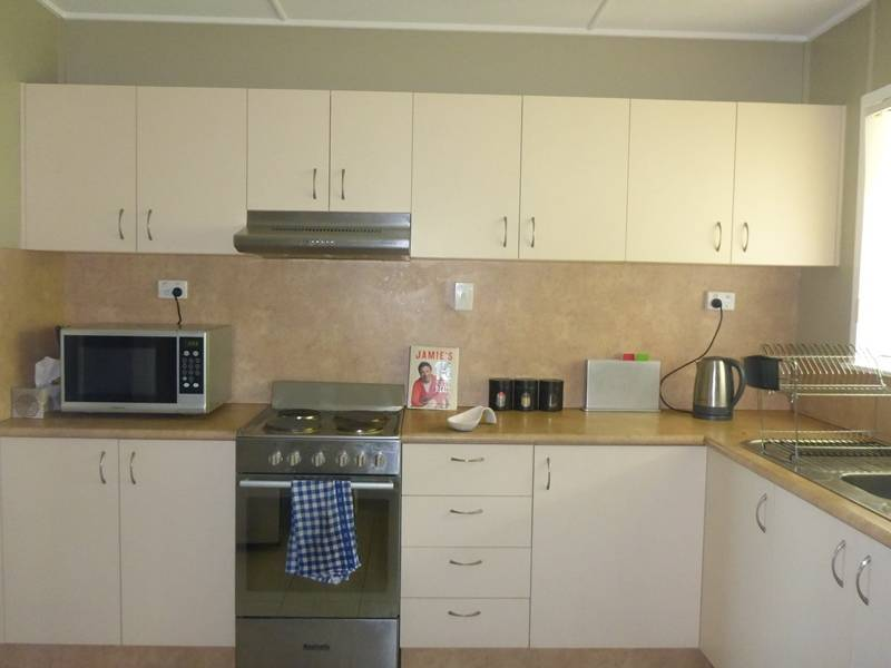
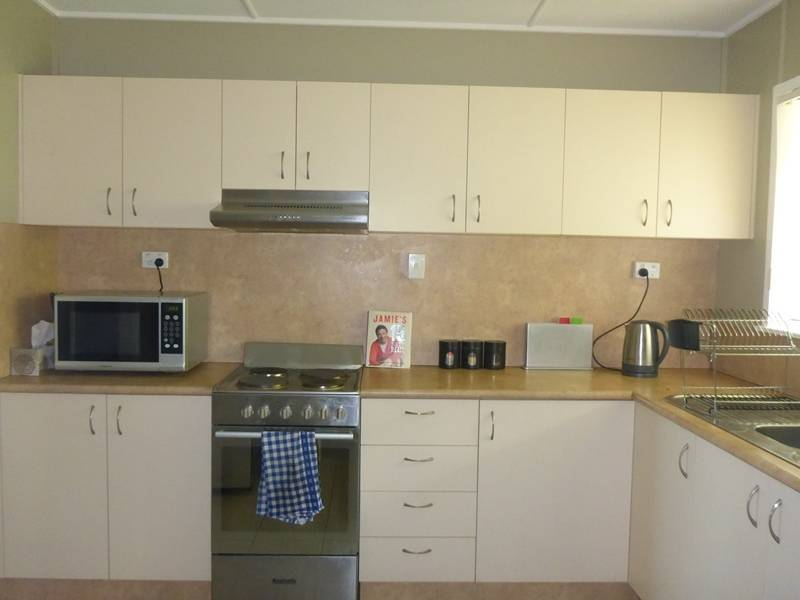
- spoon rest [447,405,498,432]
